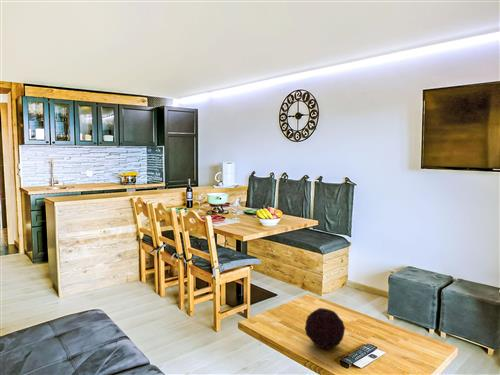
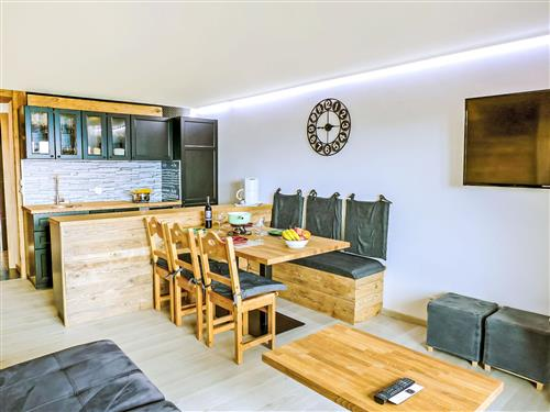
- decorative orb [304,307,346,350]
